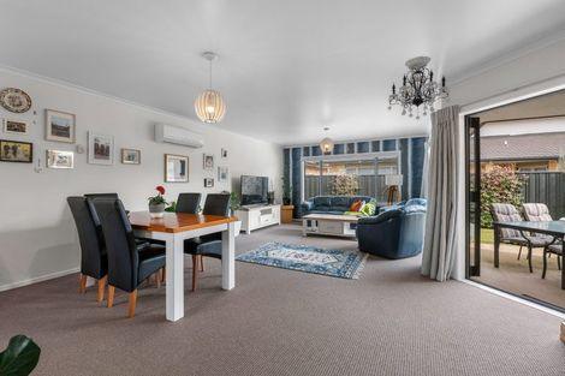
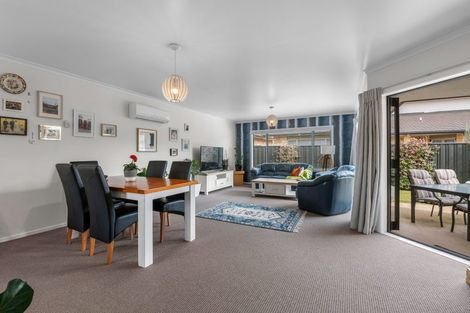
- chandelier [387,55,452,120]
